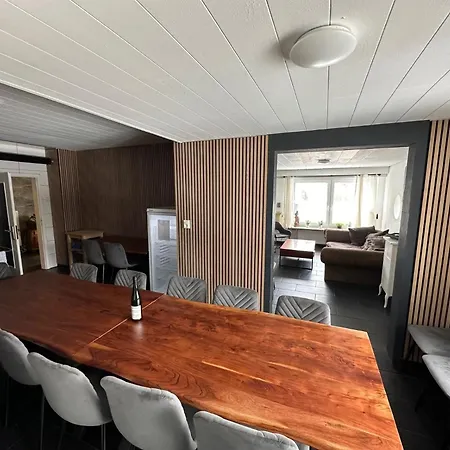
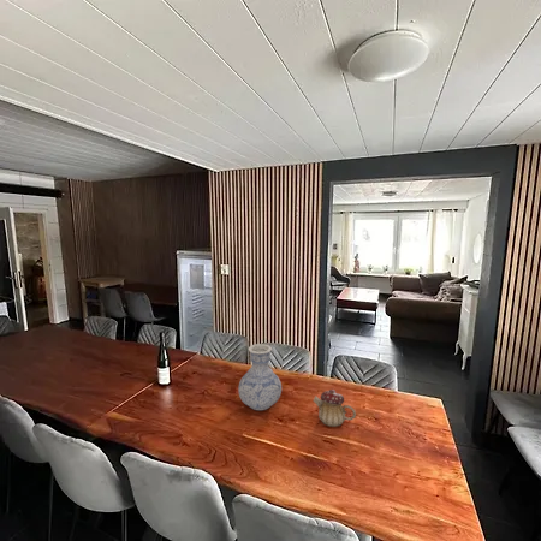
+ teapot [311,388,357,428]
+ vase [237,343,283,411]
